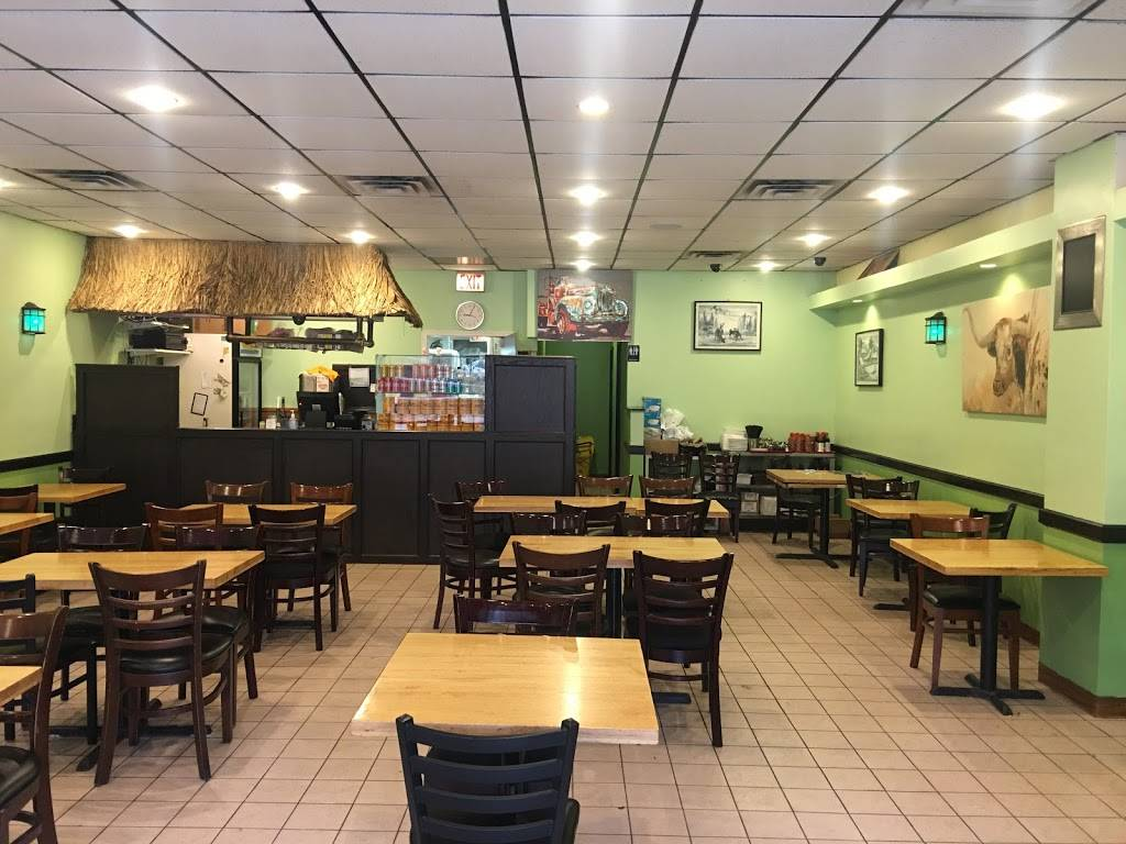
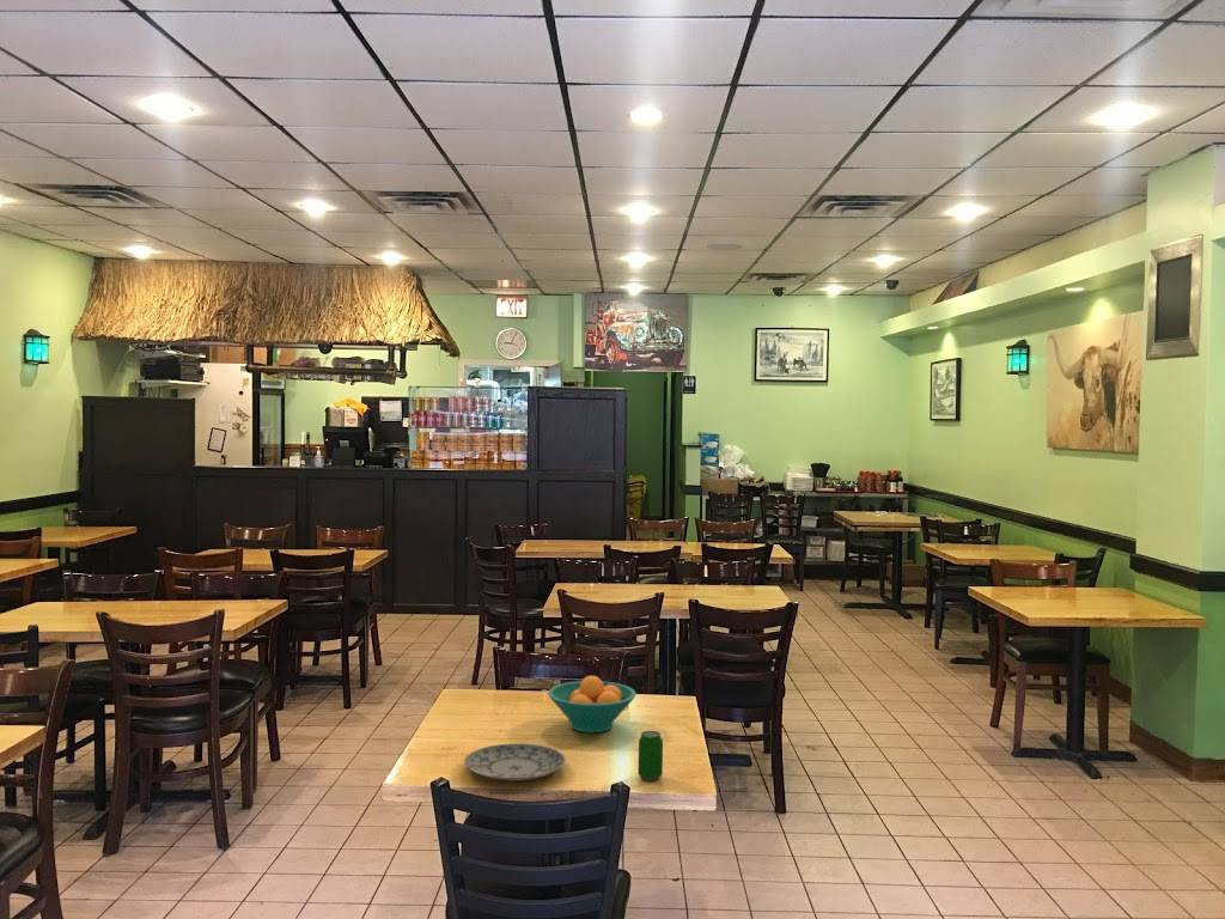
+ fruit bowl [547,675,638,734]
+ beverage can [638,730,664,781]
+ plate [463,742,567,783]
